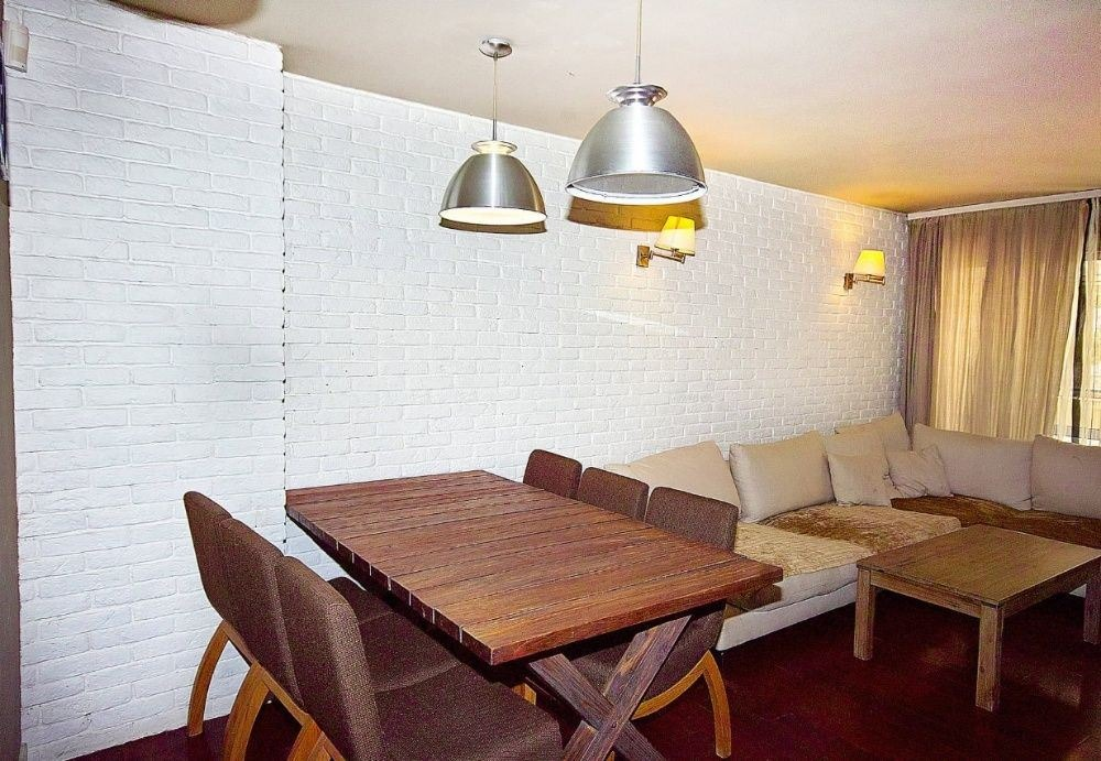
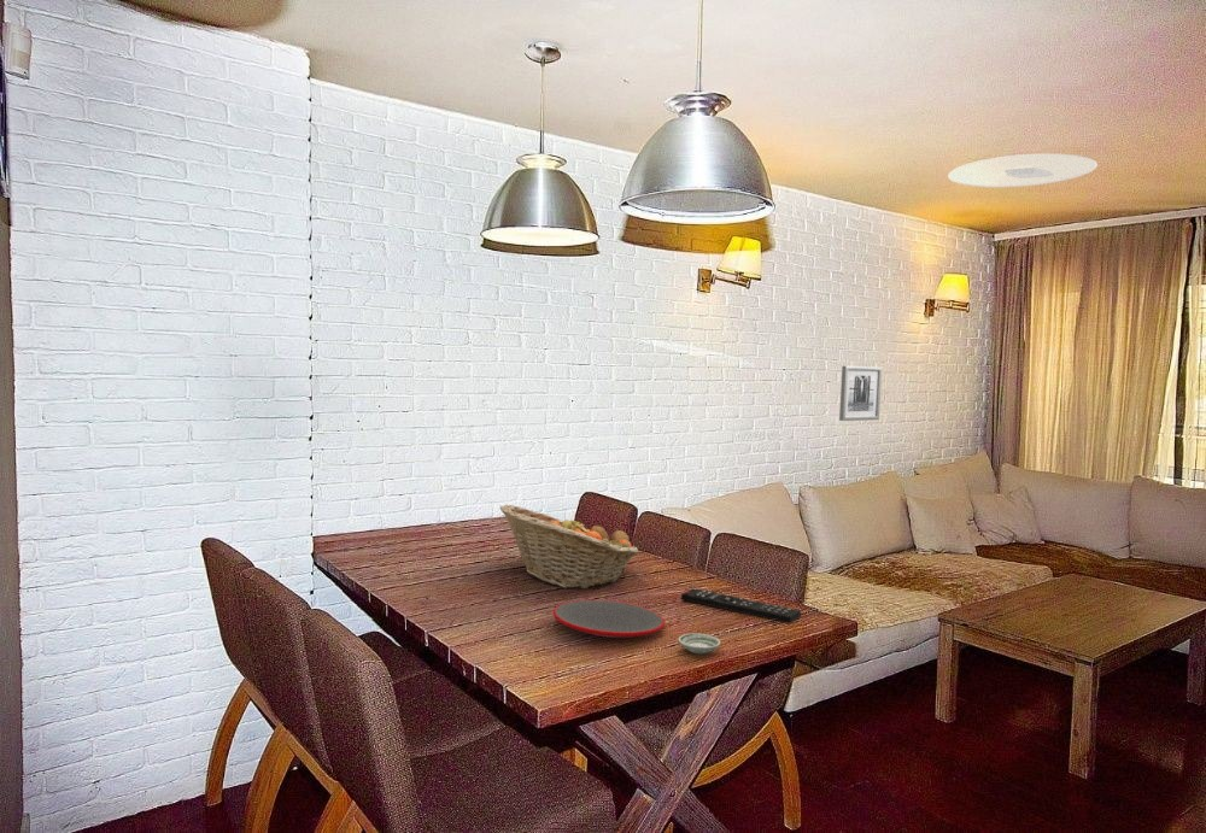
+ wall art [838,365,883,422]
+ remote control [680,587,802,624]
+ saucer [677,632,721,655]
+ ceiling light [947,152,1099,188]
+ fruit basket [499,504,639,589]
+ plate [552,599,666,639]
